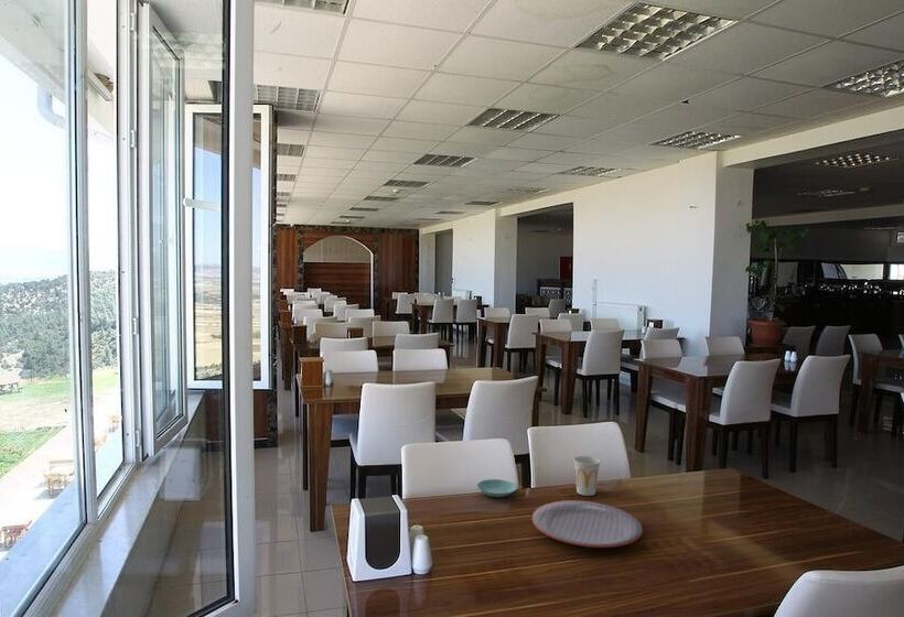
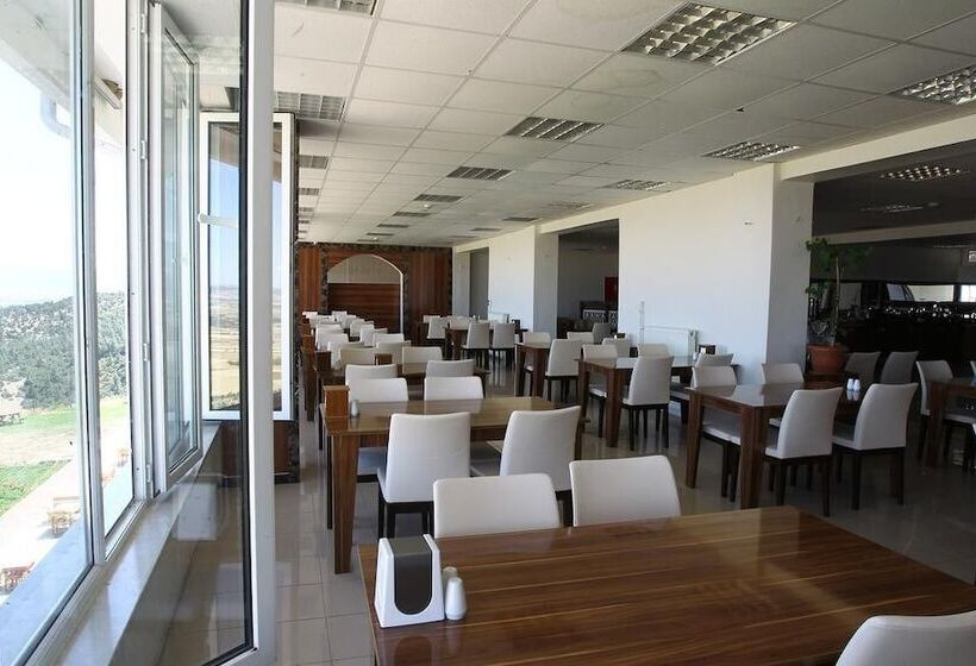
- plate [531,499,644,549]
- cup [572,455,602,497]
- saucer [476,478,517,498]
